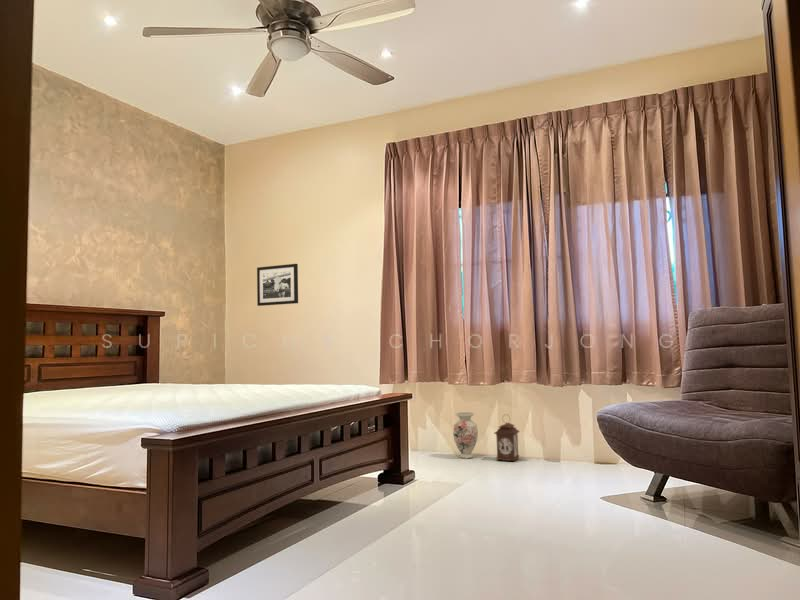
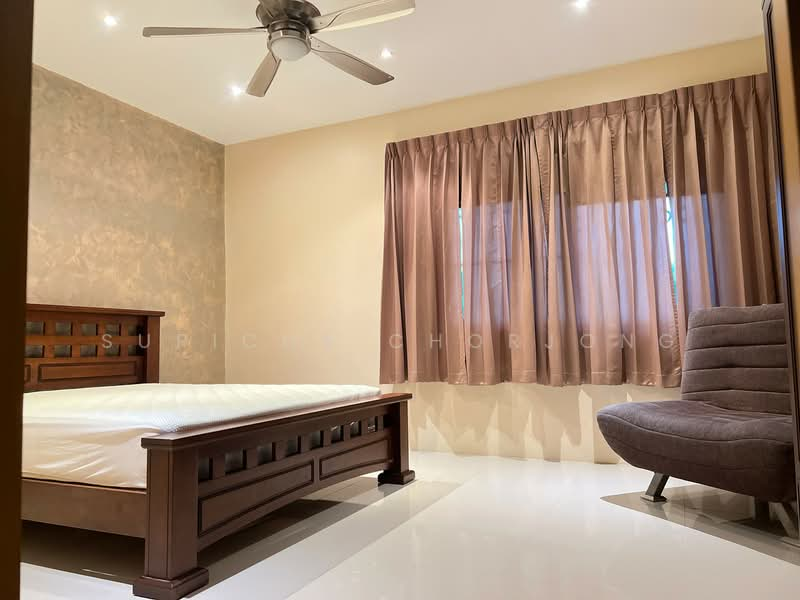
- lantern [493,413,521,463]
- vase [452,411,479,460]
- picture frame [256,263,299,307]
